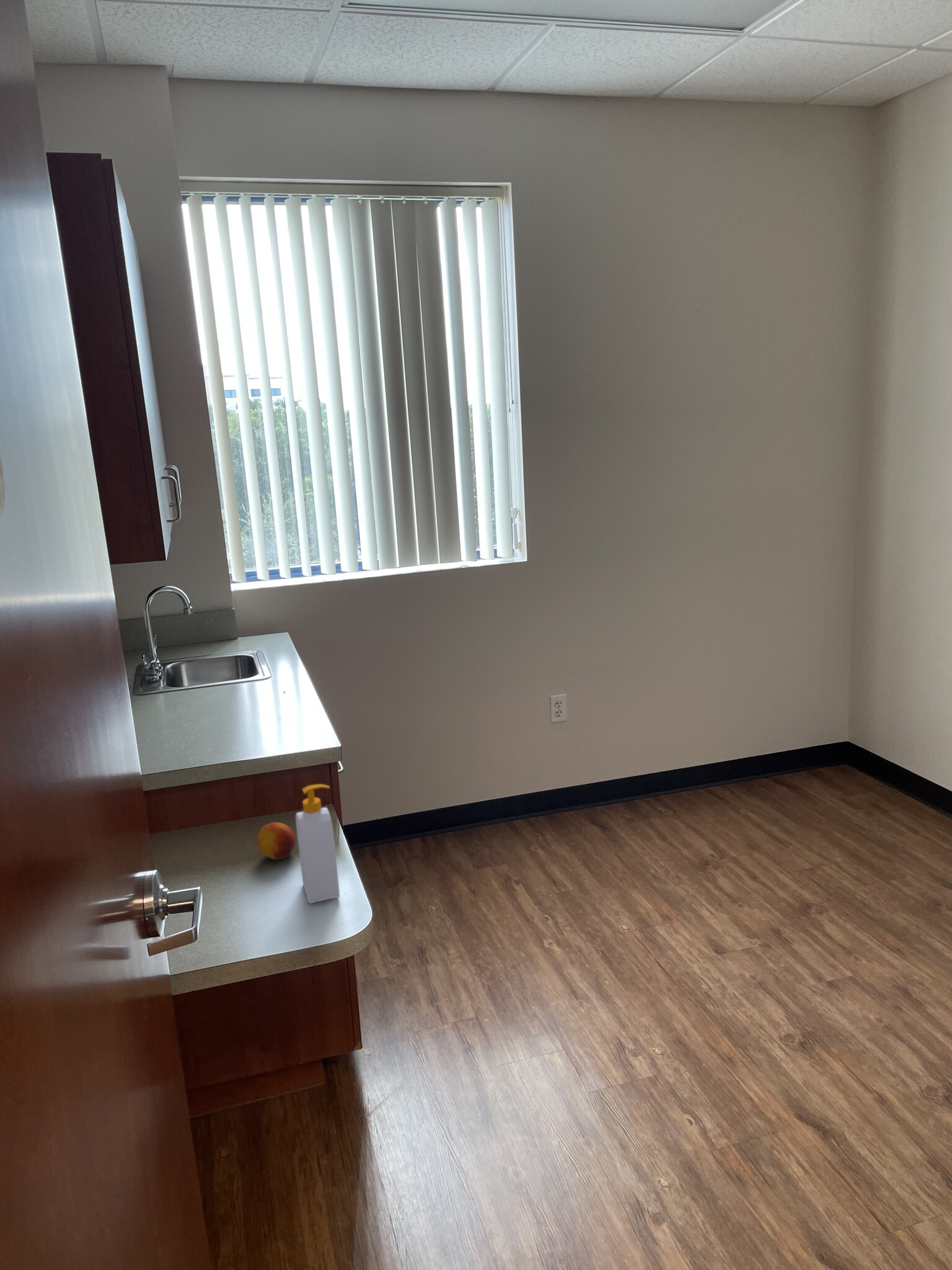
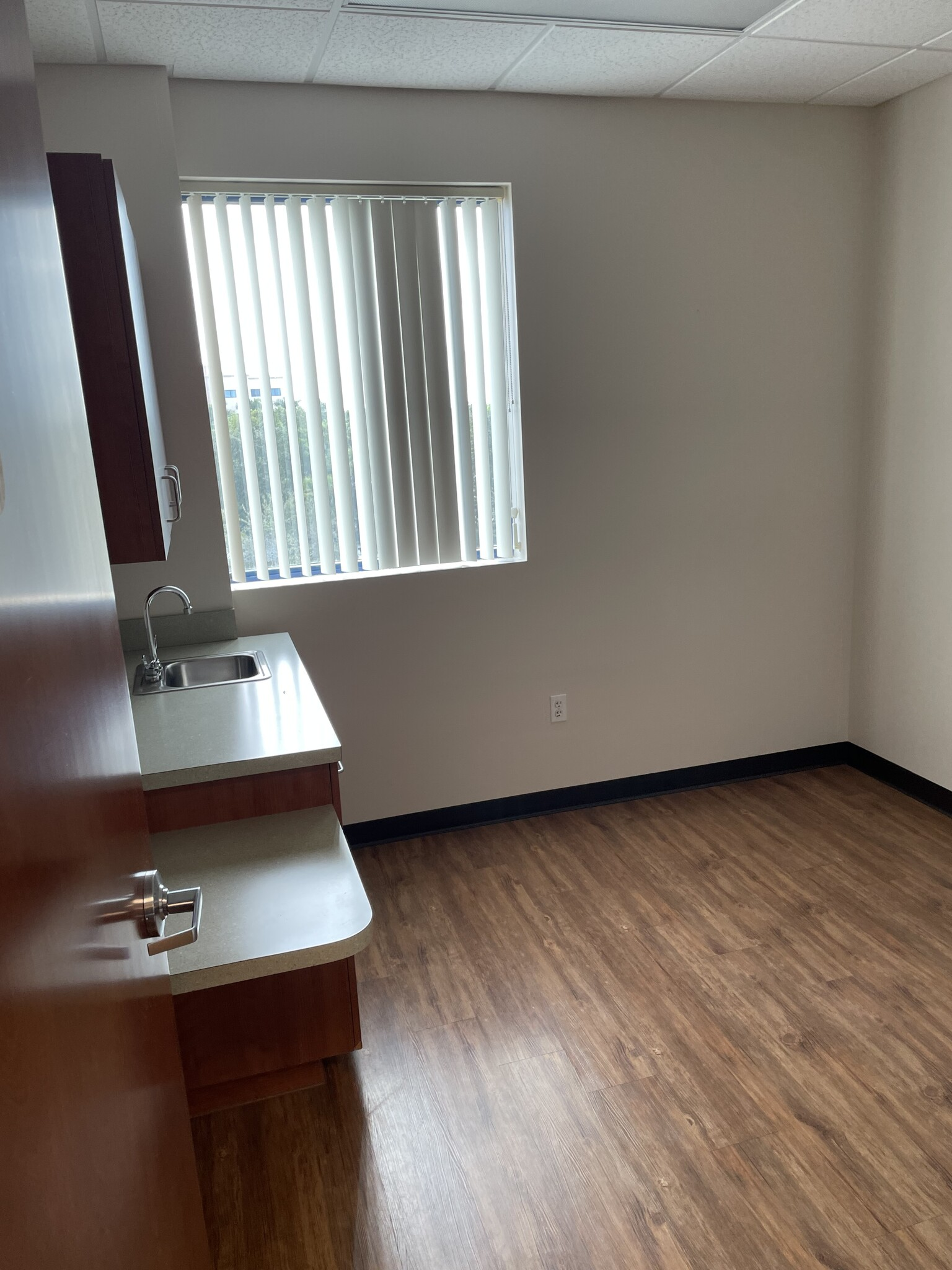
- fruit [257,822,296,860]
- soap bottle [295,783,340,904]
